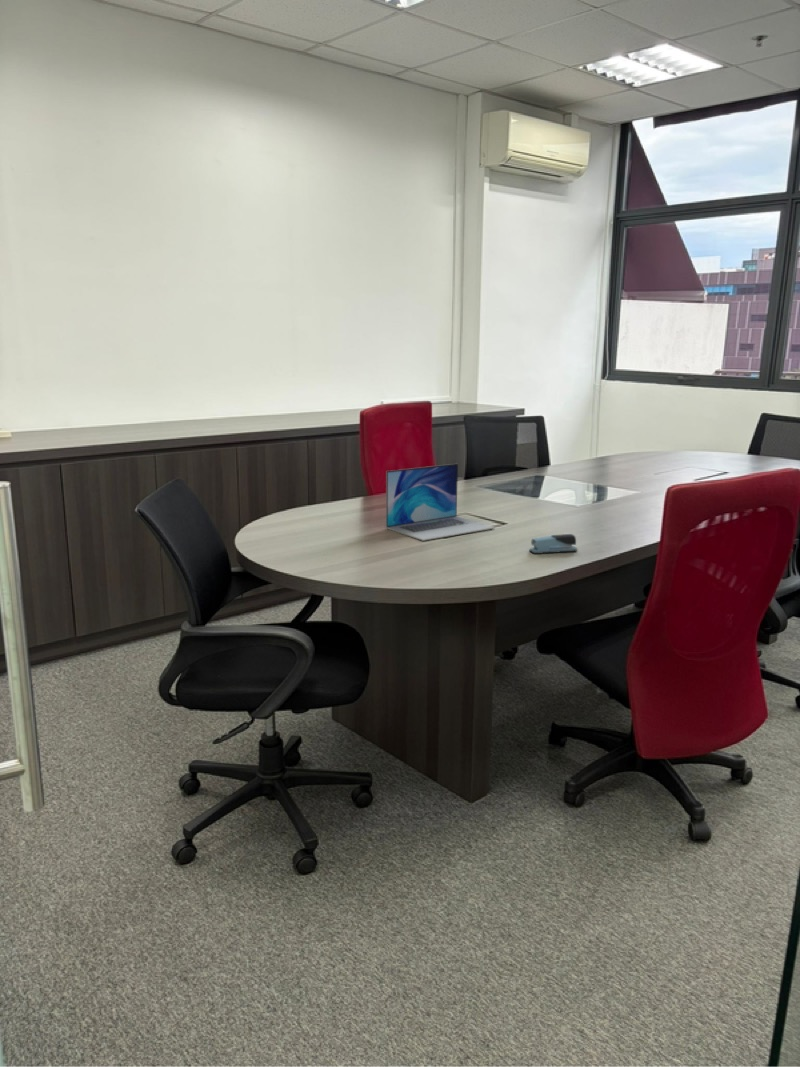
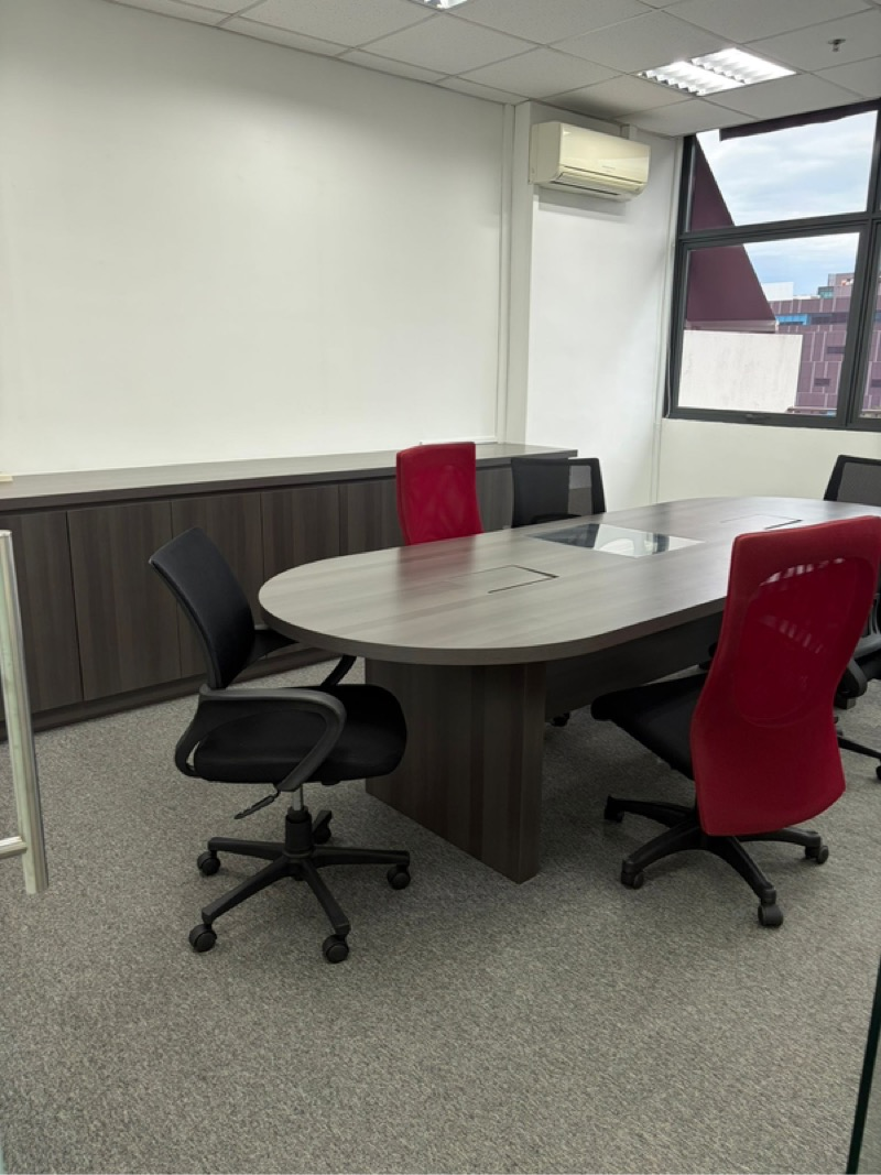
- laptop [385,463,496,542]
- stapler [528,533,578,555]
